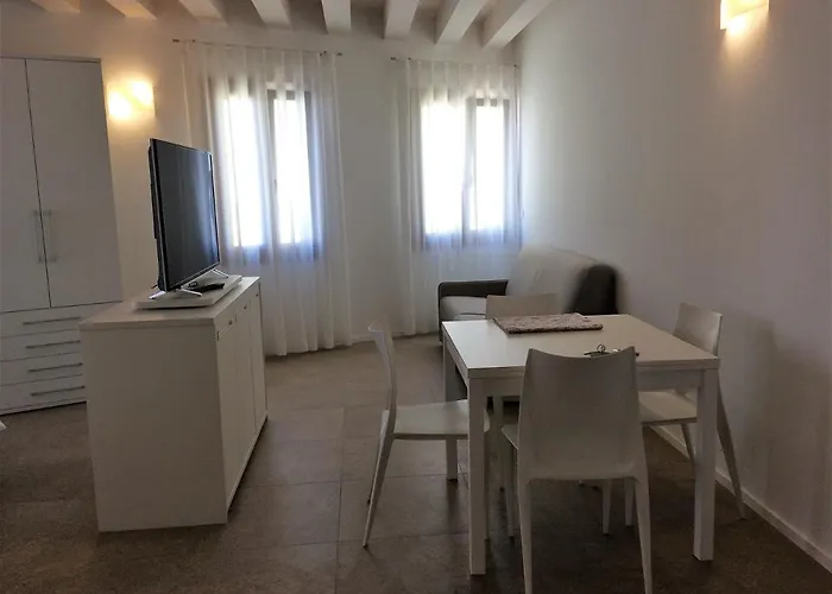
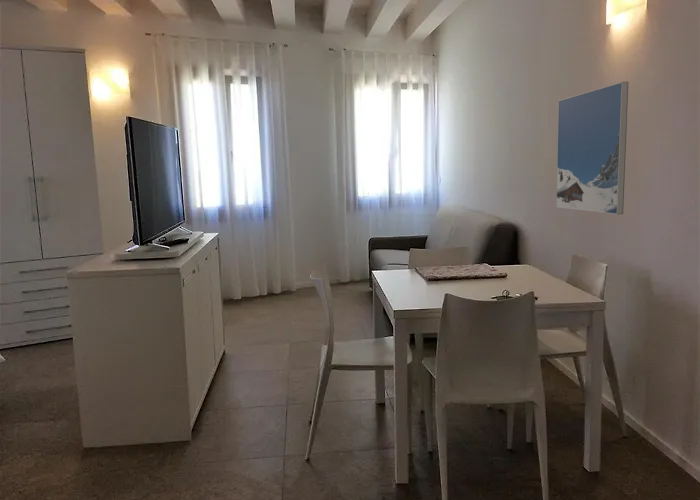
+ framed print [555,81,629,215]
